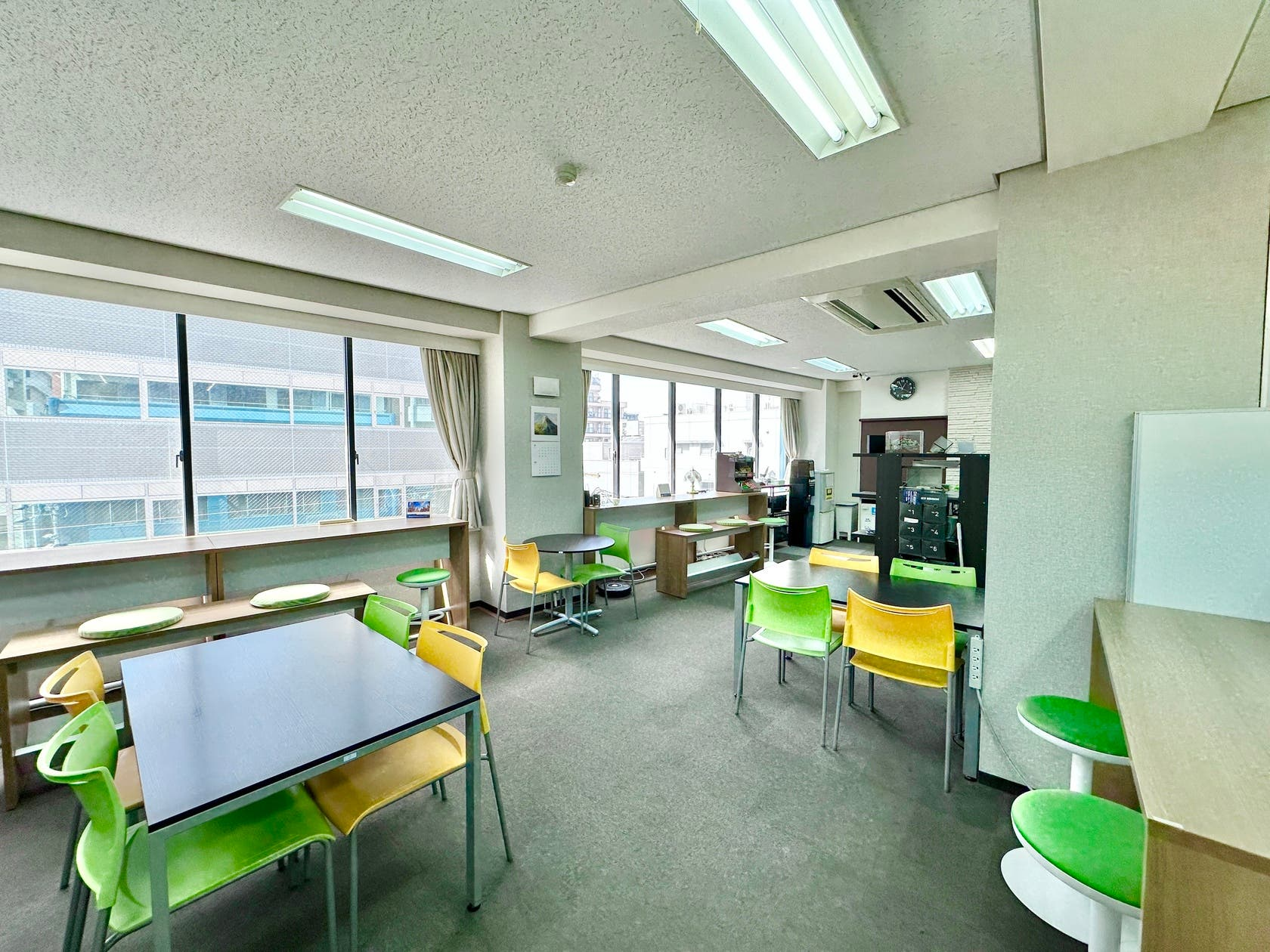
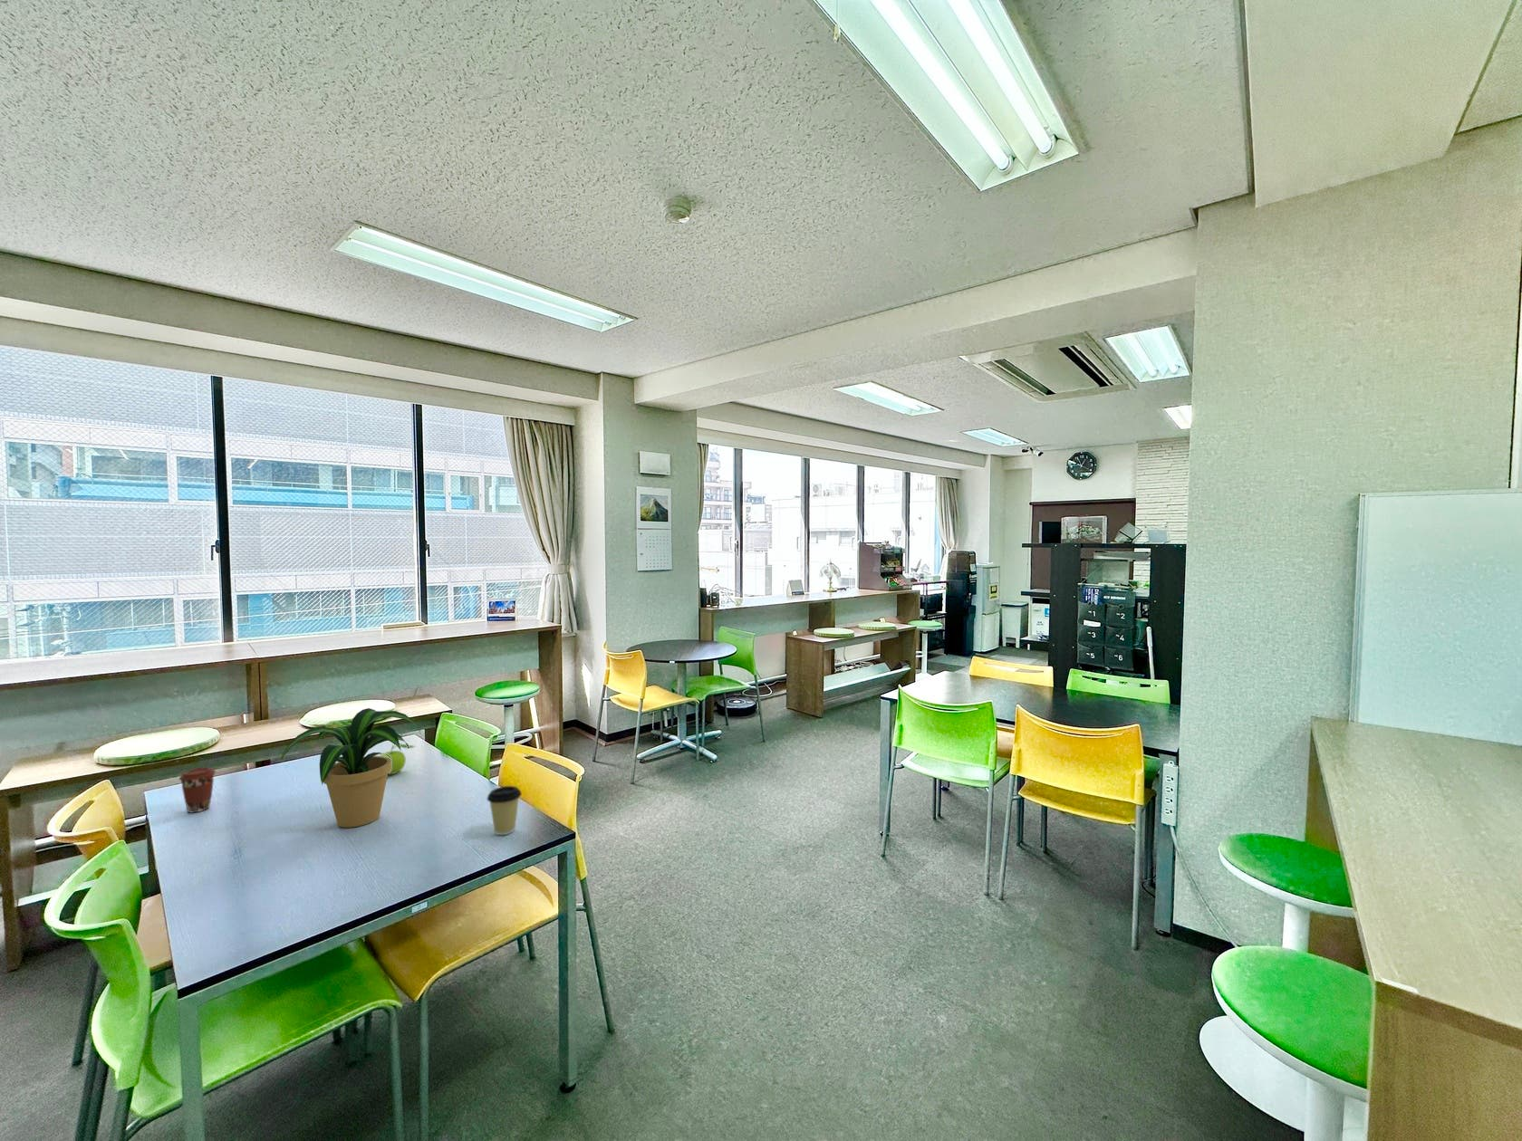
+ coffee cup [179,766,217,814]
+ fruit [379,743,417,775]
+ coffee cup [487,785,523,835]
+ potted plant [280,707,422,828]
